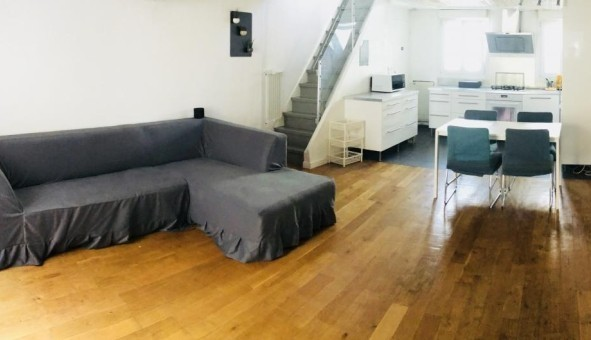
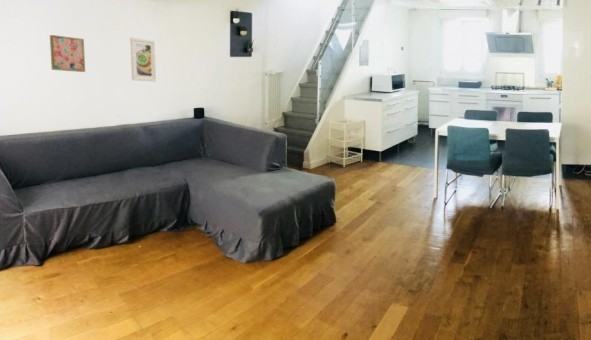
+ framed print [129,37,157,82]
+ wall art [49,34,86,73]
